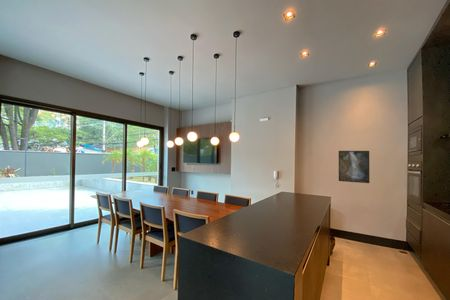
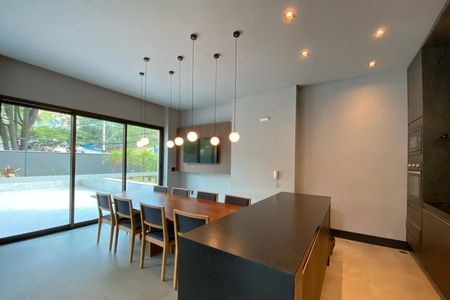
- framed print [338,150,370,184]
